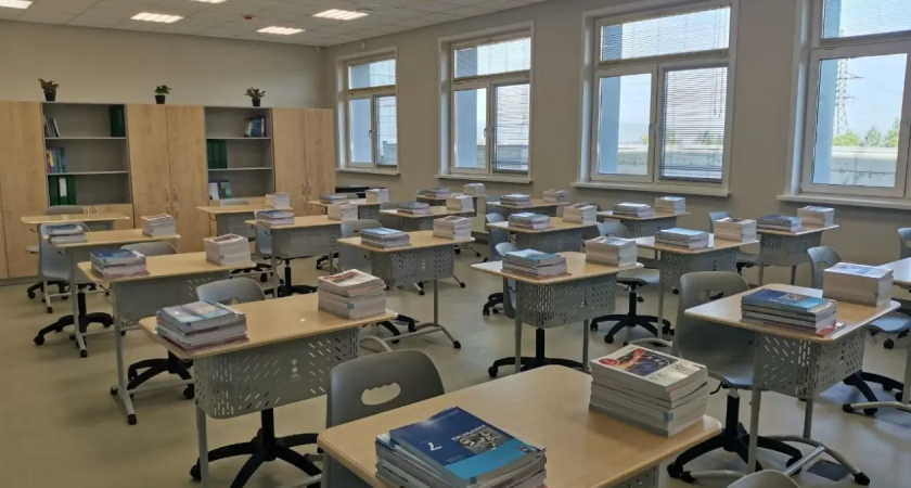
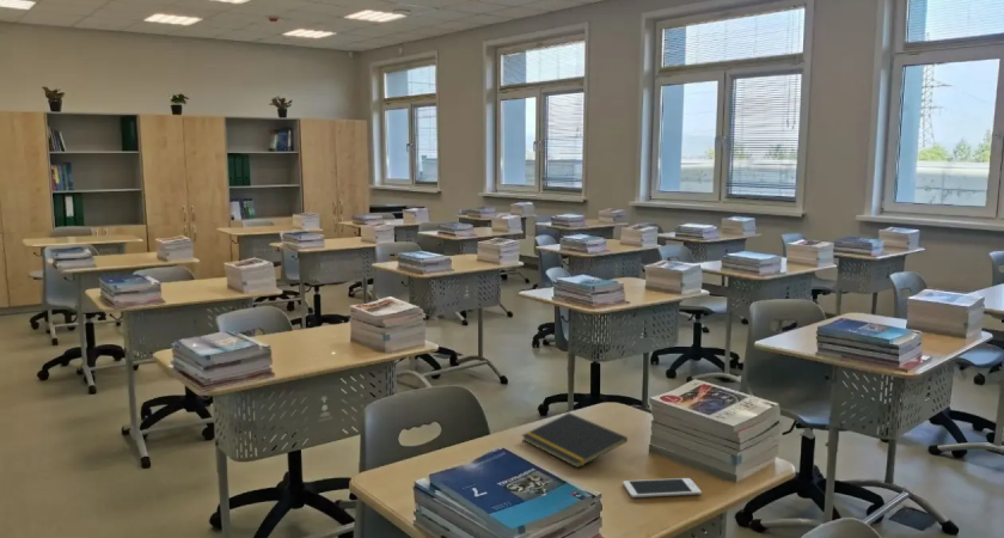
+ cell phone [622,477,703,499]
+ notepad [521,411,629,469]
